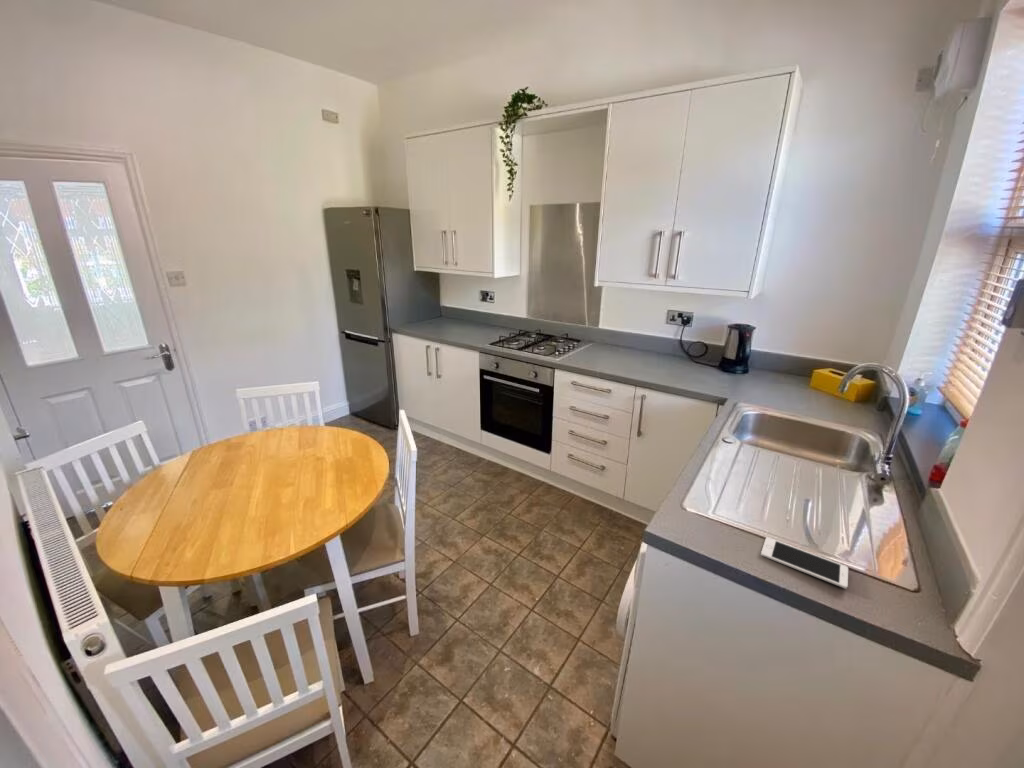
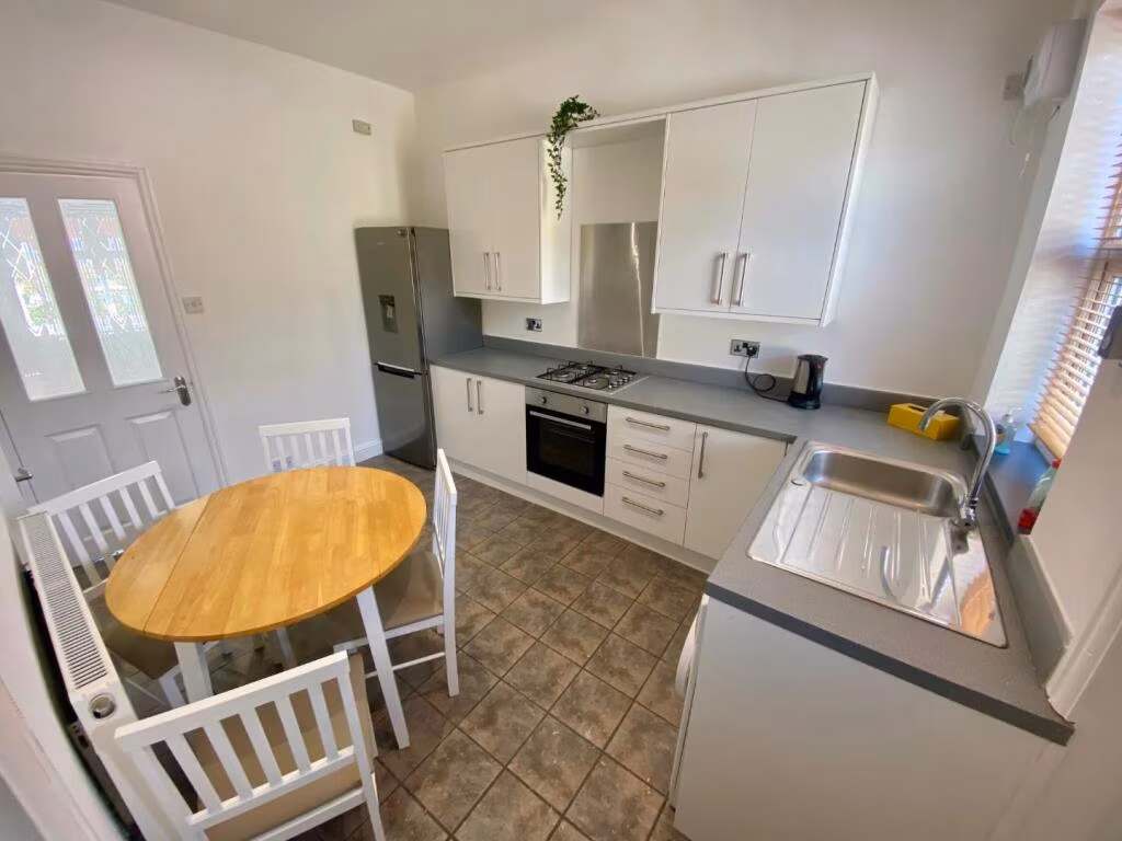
- cell phone [760,536,849,590]
